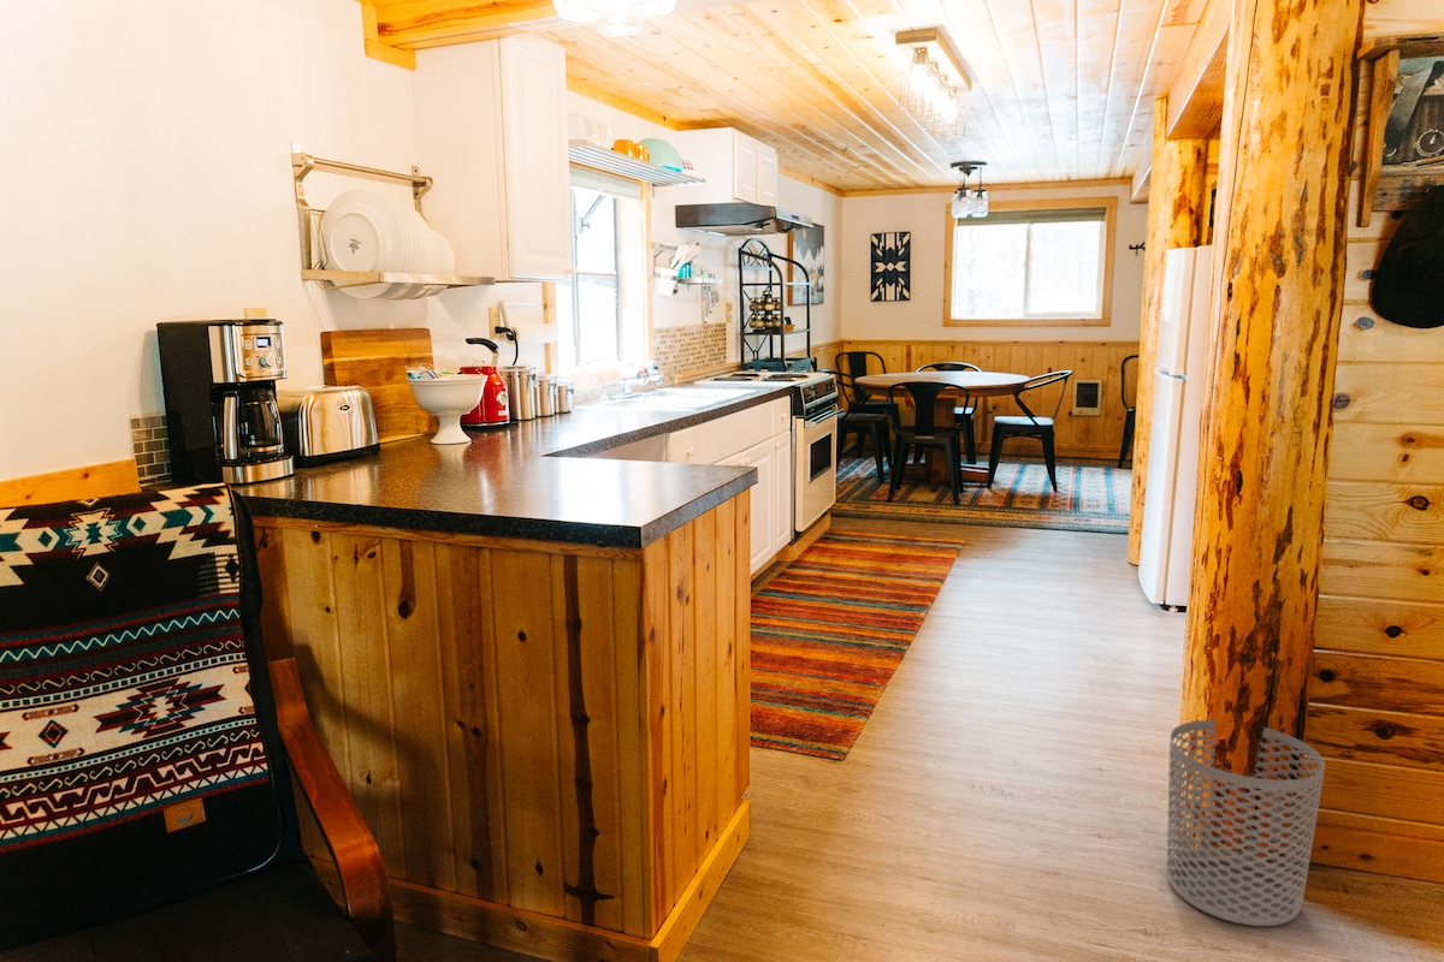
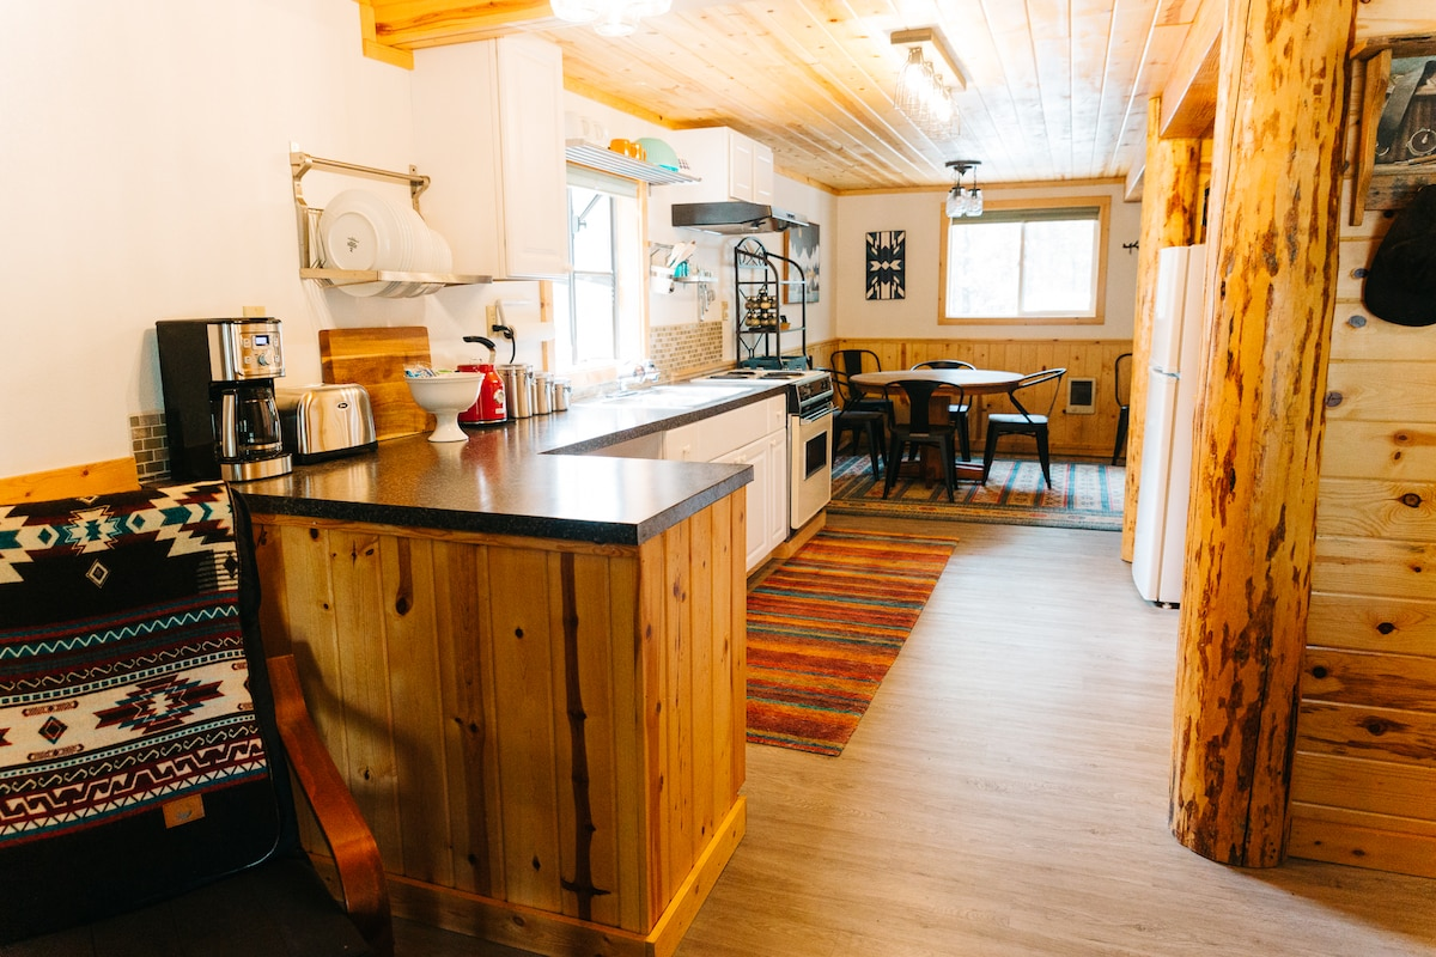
- waste bin [1166,719,1326,927]
